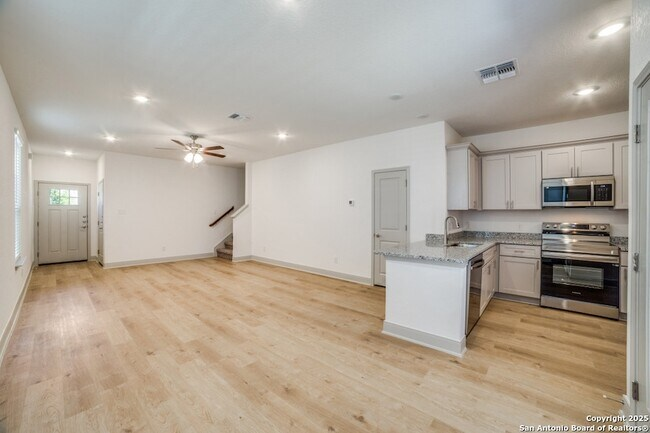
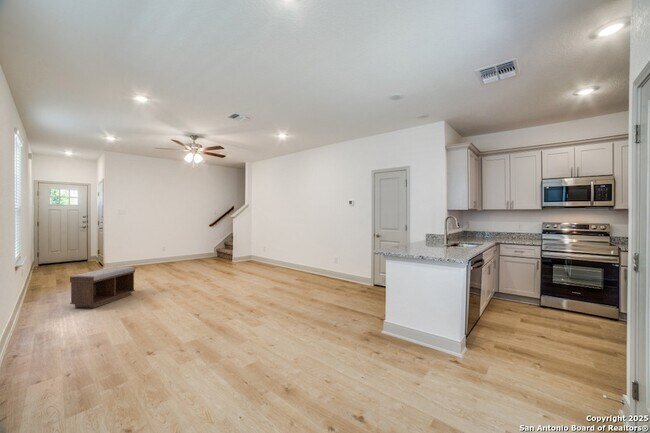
+ bench [69,266,136,309]
